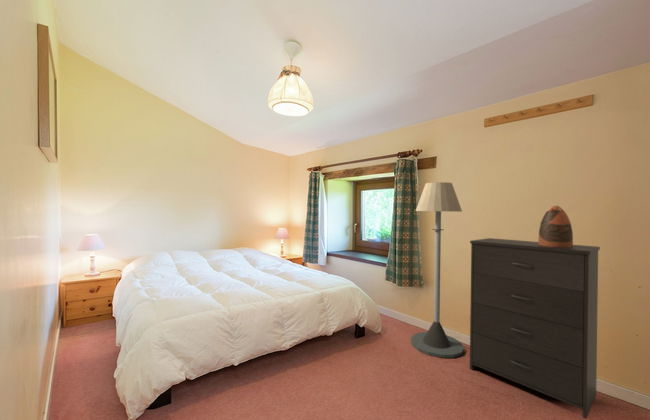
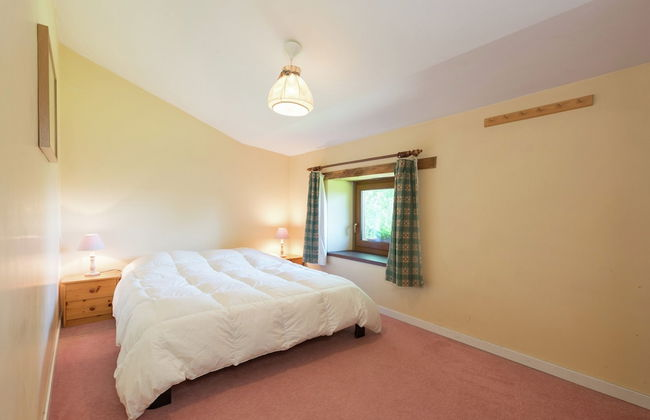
- decorative vase [537,205,574,247]
- floor lamp [410,181,465,359]
- dresser [469,237,601,420]
